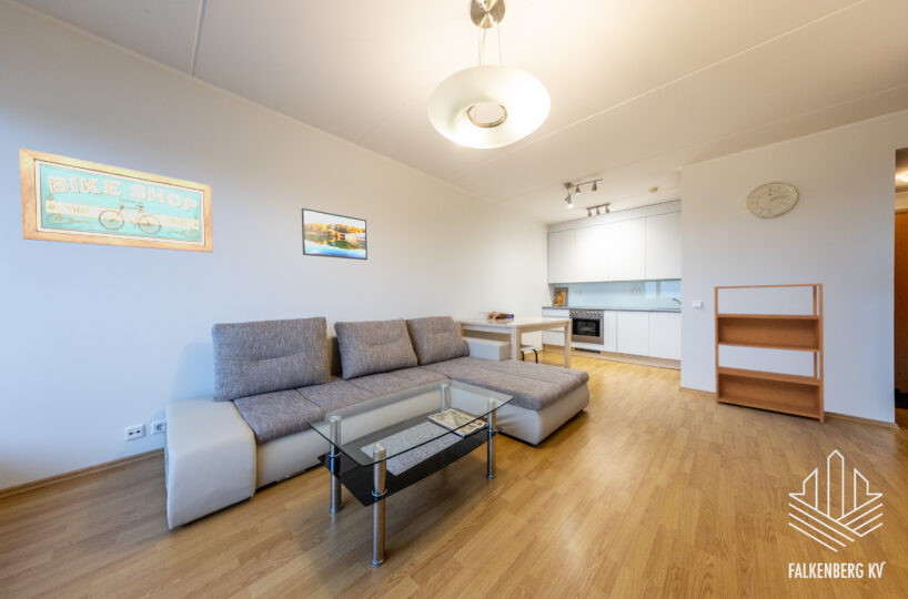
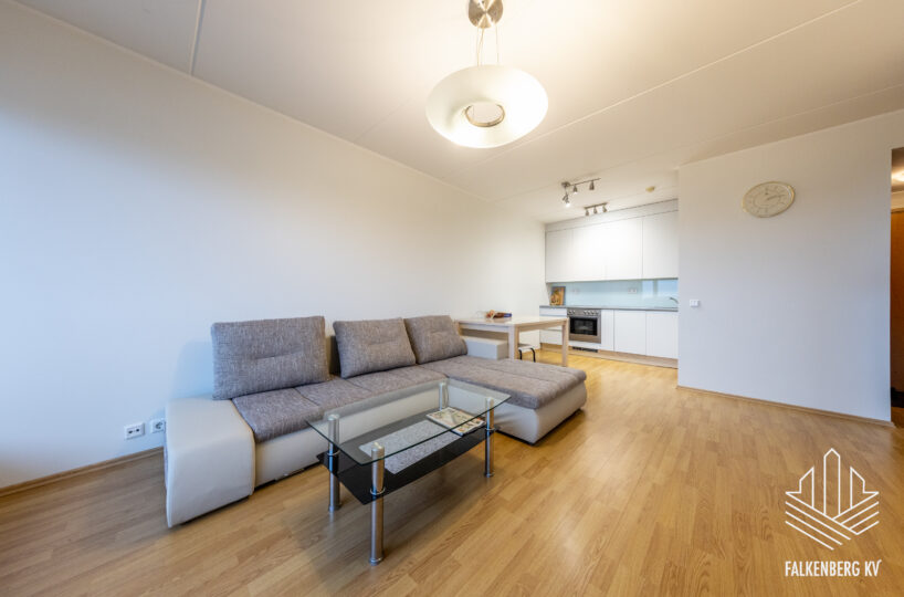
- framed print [301,207,369,261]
- wall art [18,146,214,254]
- bookshelf [714,283,825,425]
